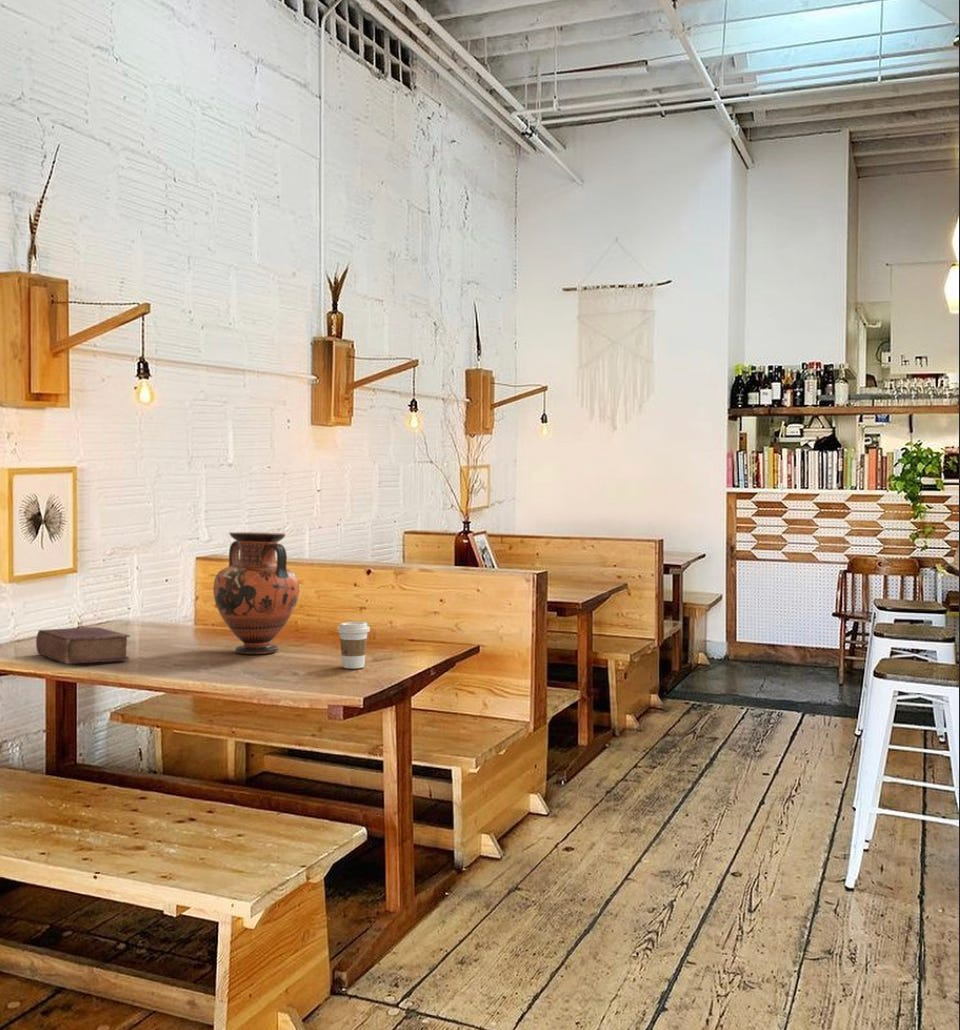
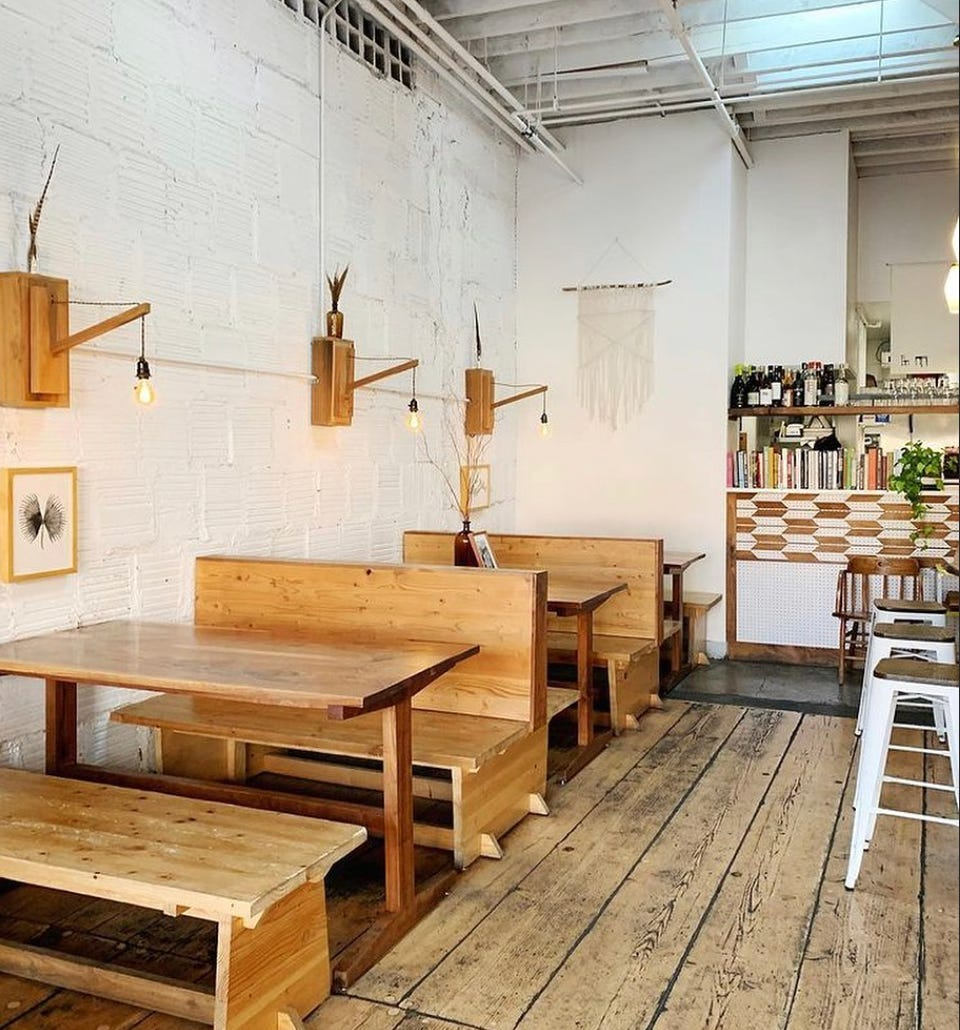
- book [35,626,131,665]
- vase [212,531,300,655]
- coffee cup [336,621,371,670]
